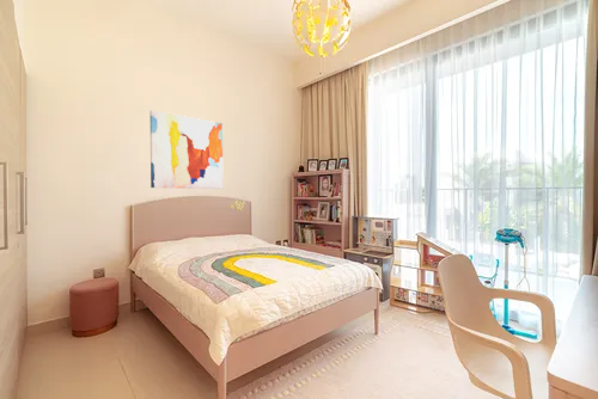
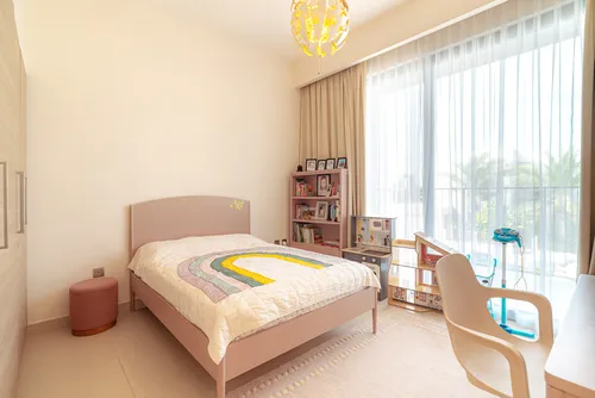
- wall art [150,109,224,190]
